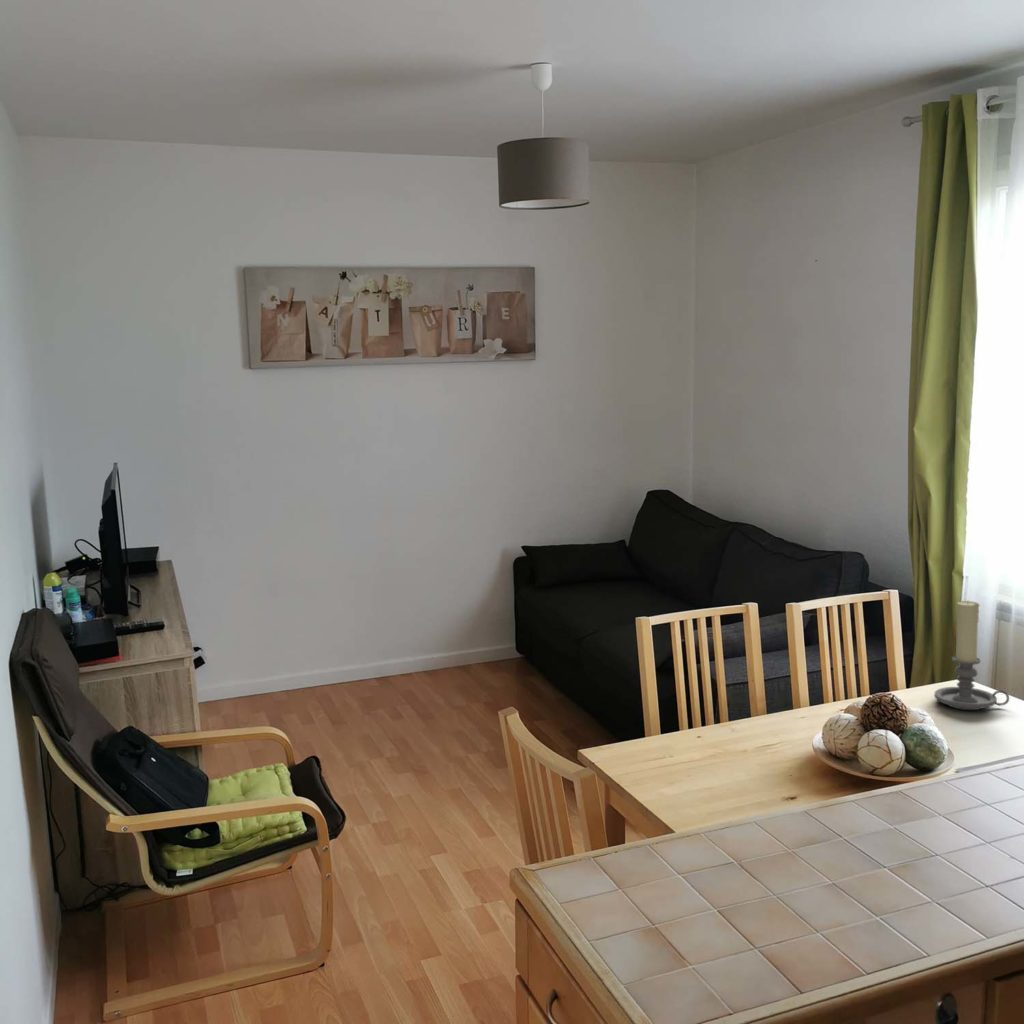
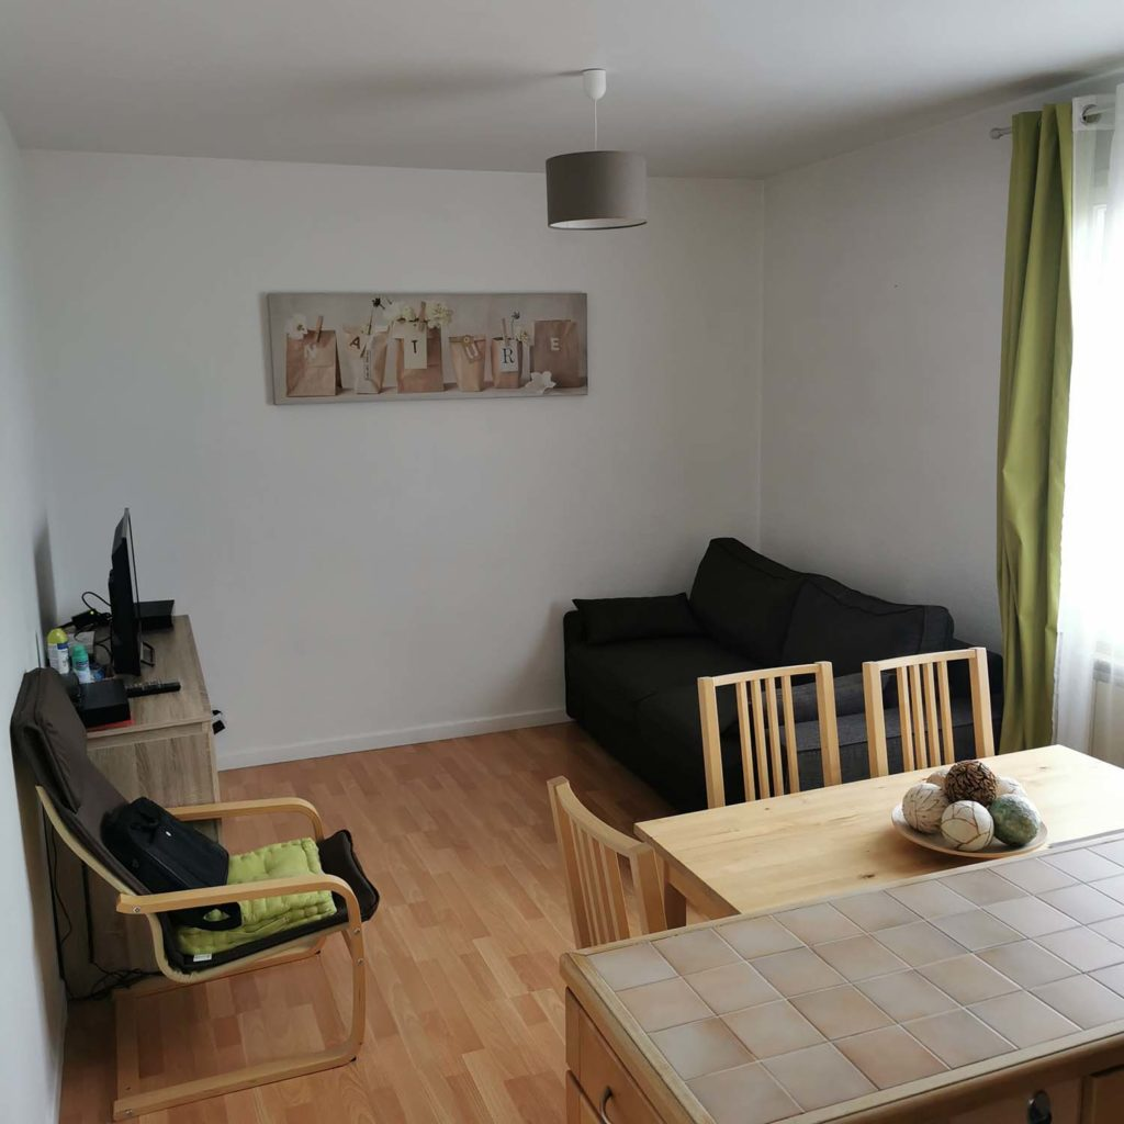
- candle holder [933,600,1010,711]
